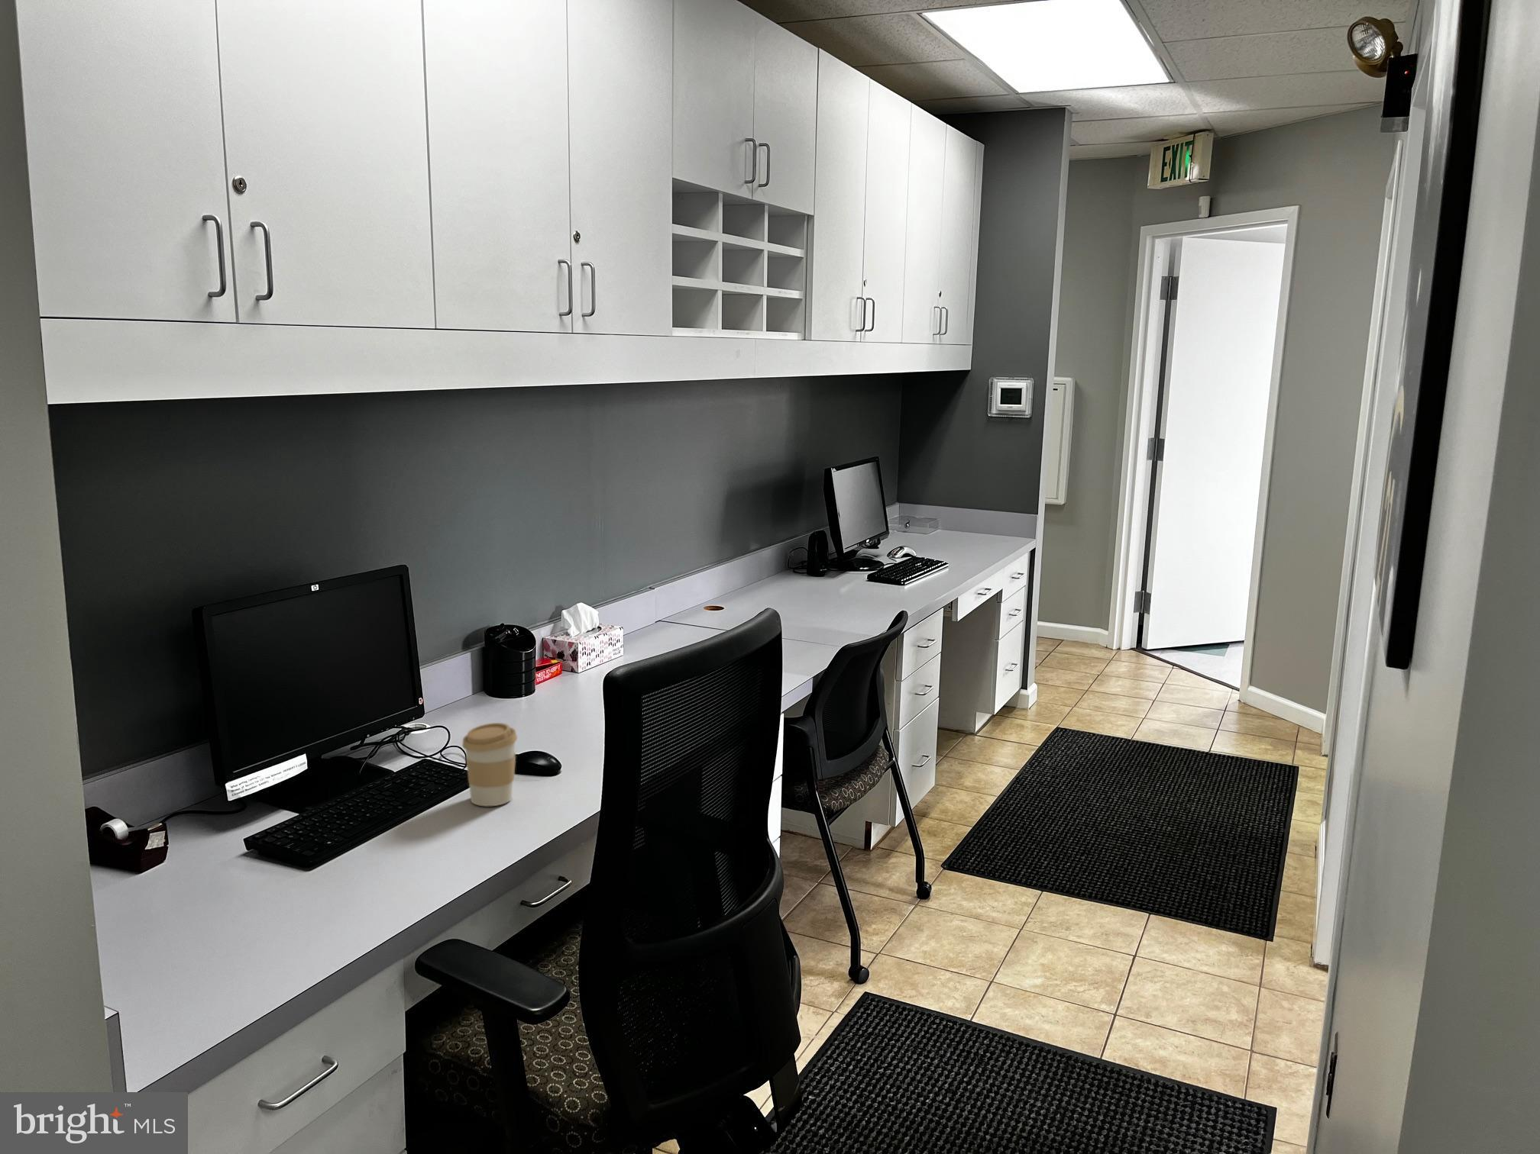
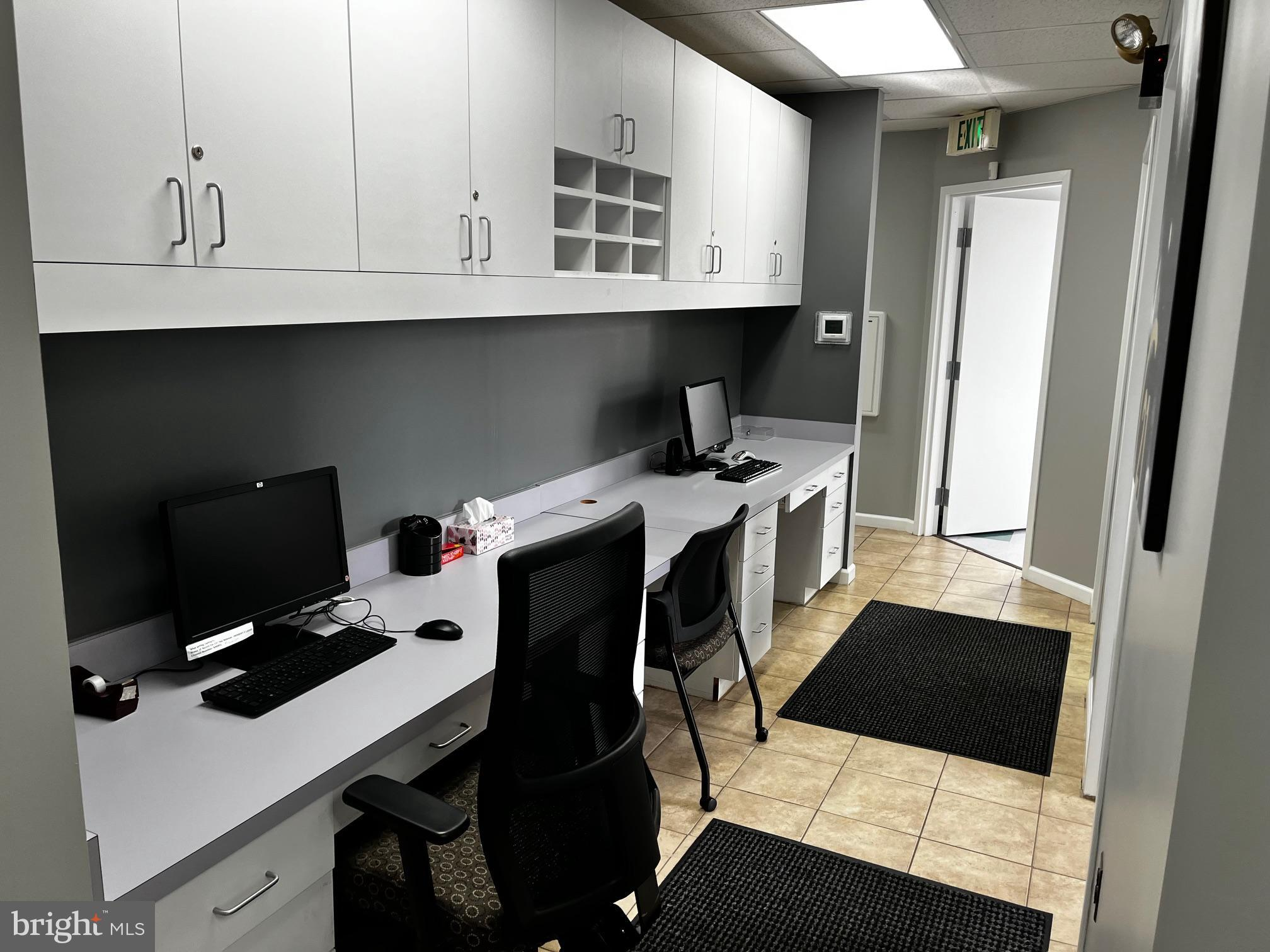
- coffee cup [461,722,518,807]
